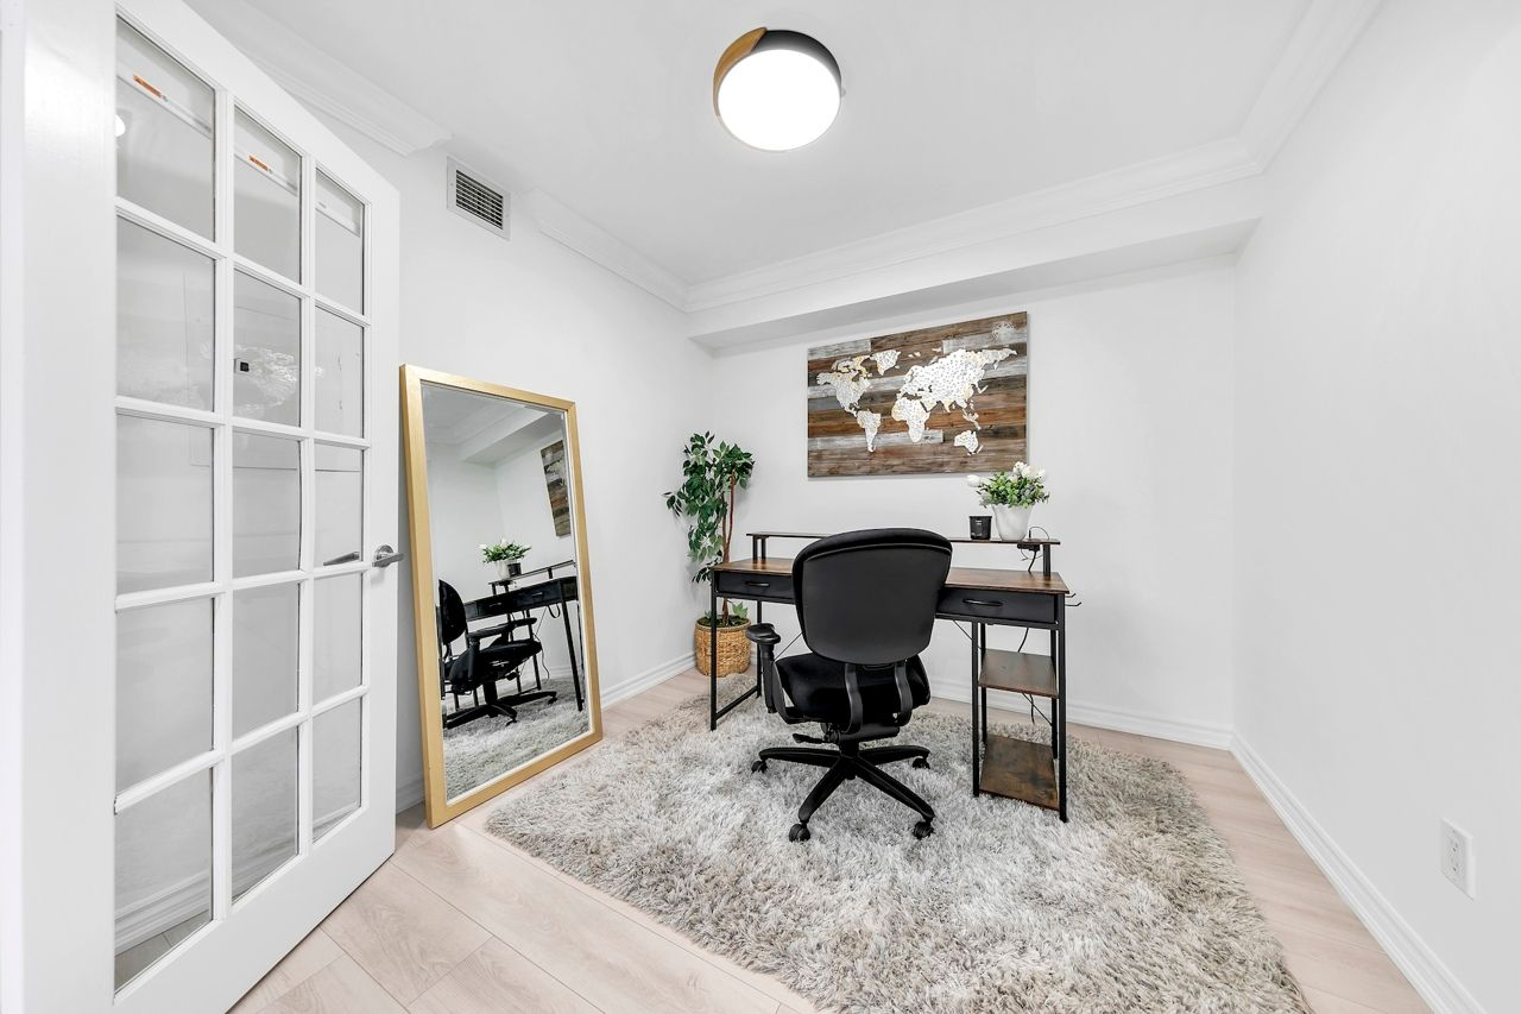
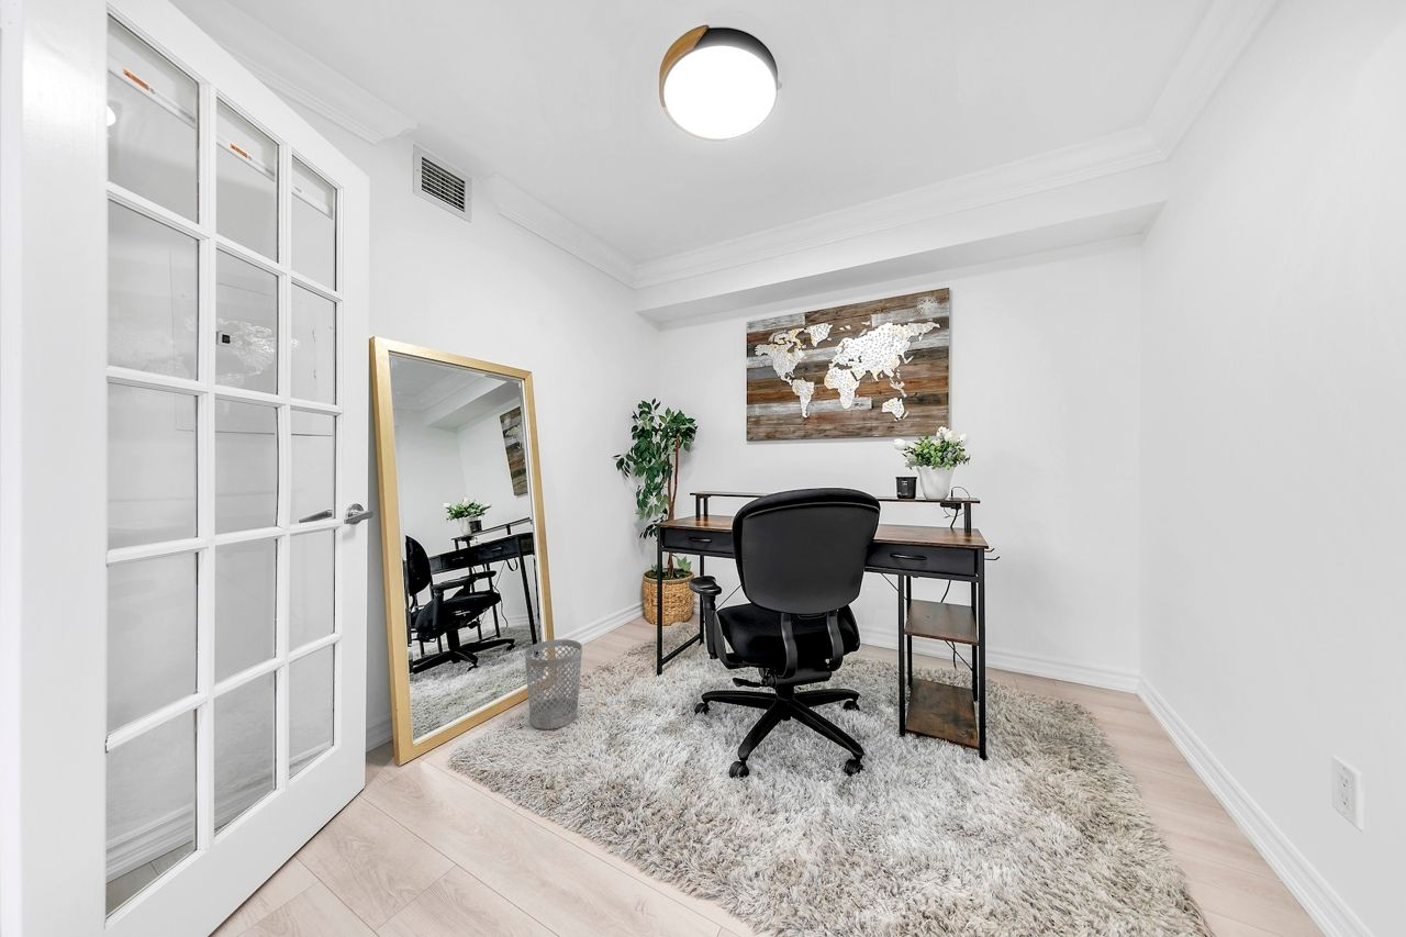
+ wastebasket [524,638,583,730]
